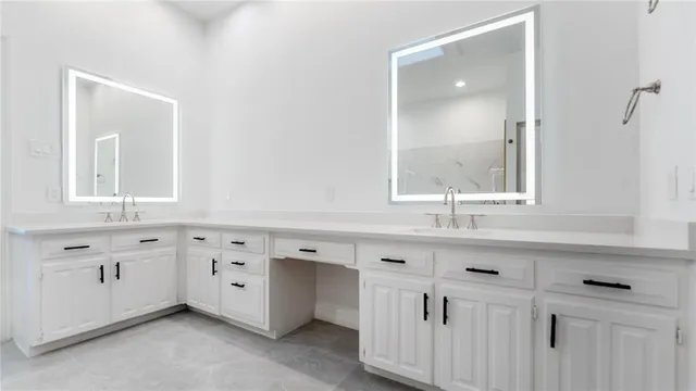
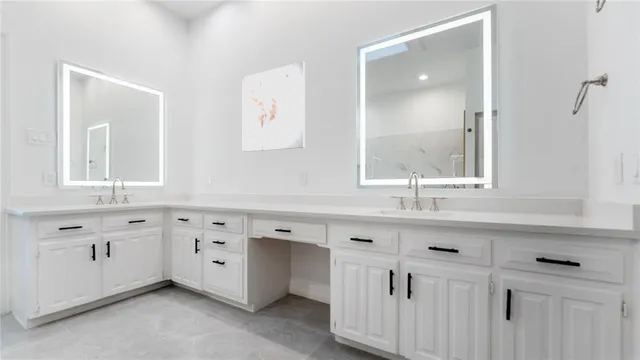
+ wall art [242,61,306,153]
